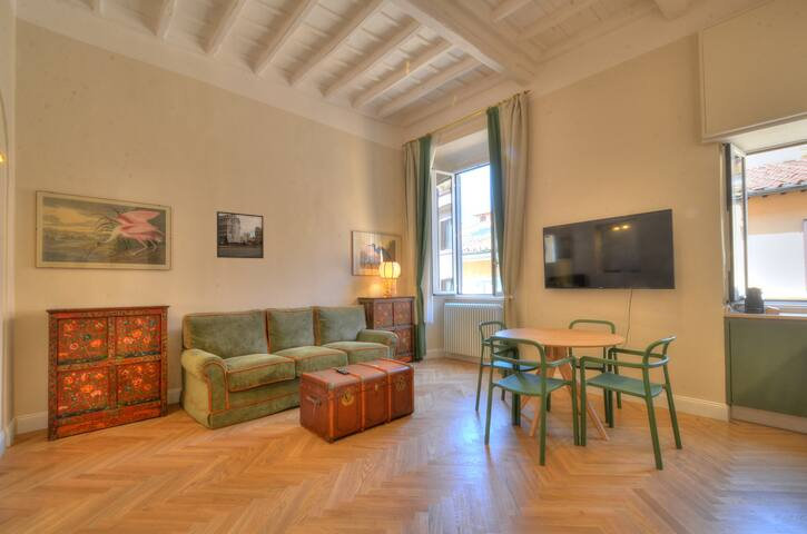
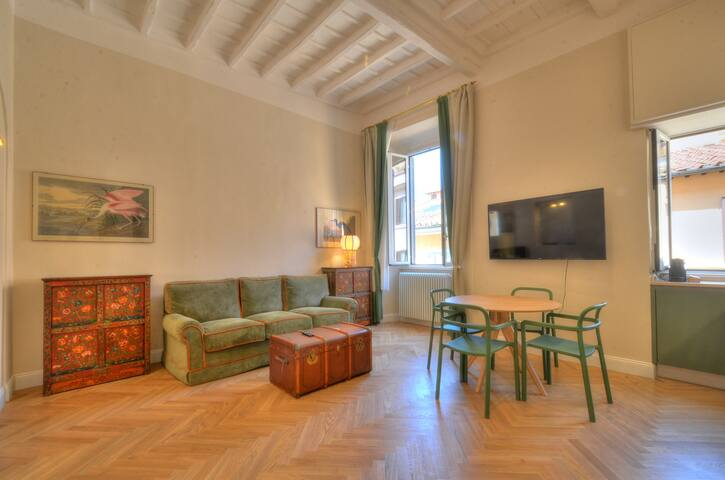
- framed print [216,210,265,259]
